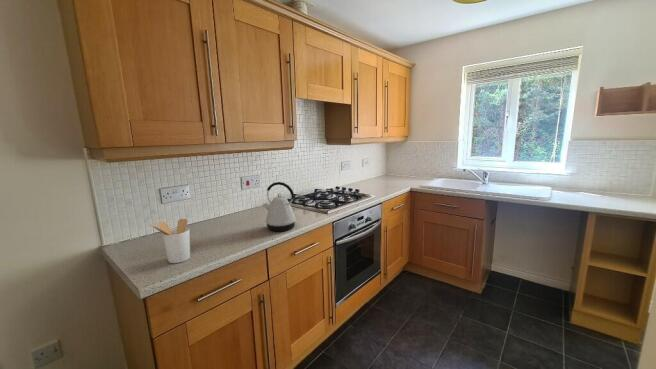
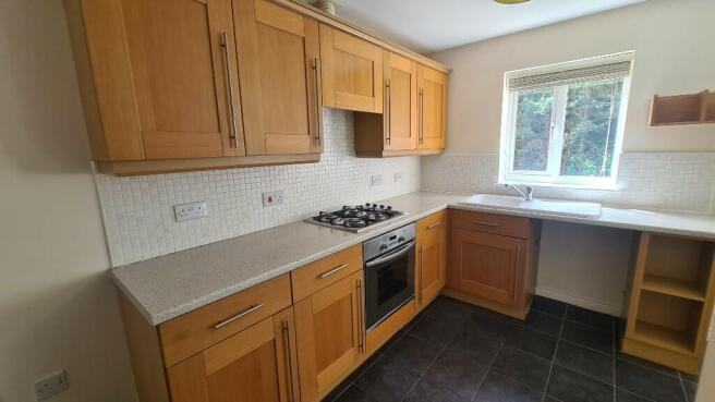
- utensil holder [149,218,191,264]
- kettle [262,181,298,232]
